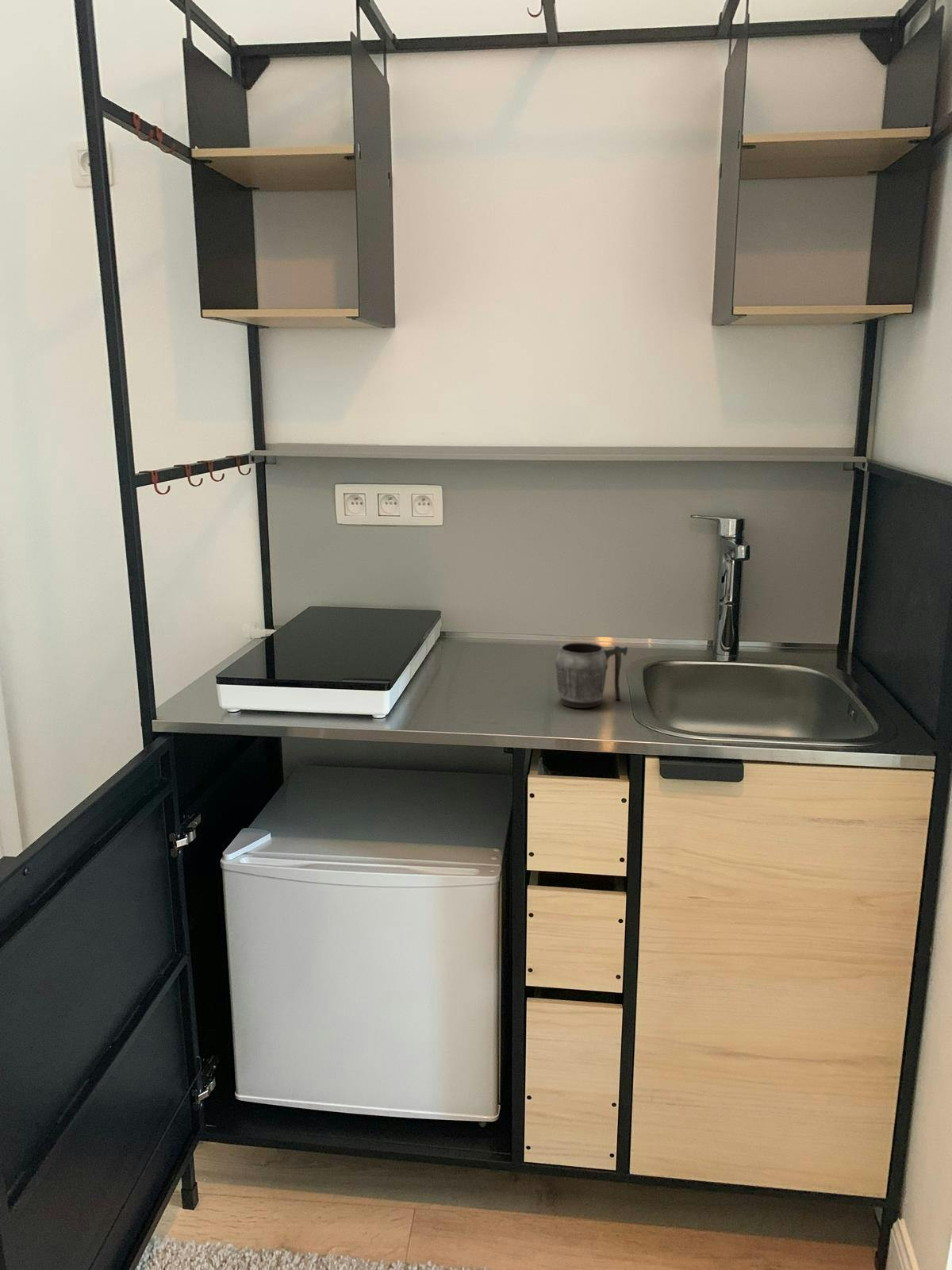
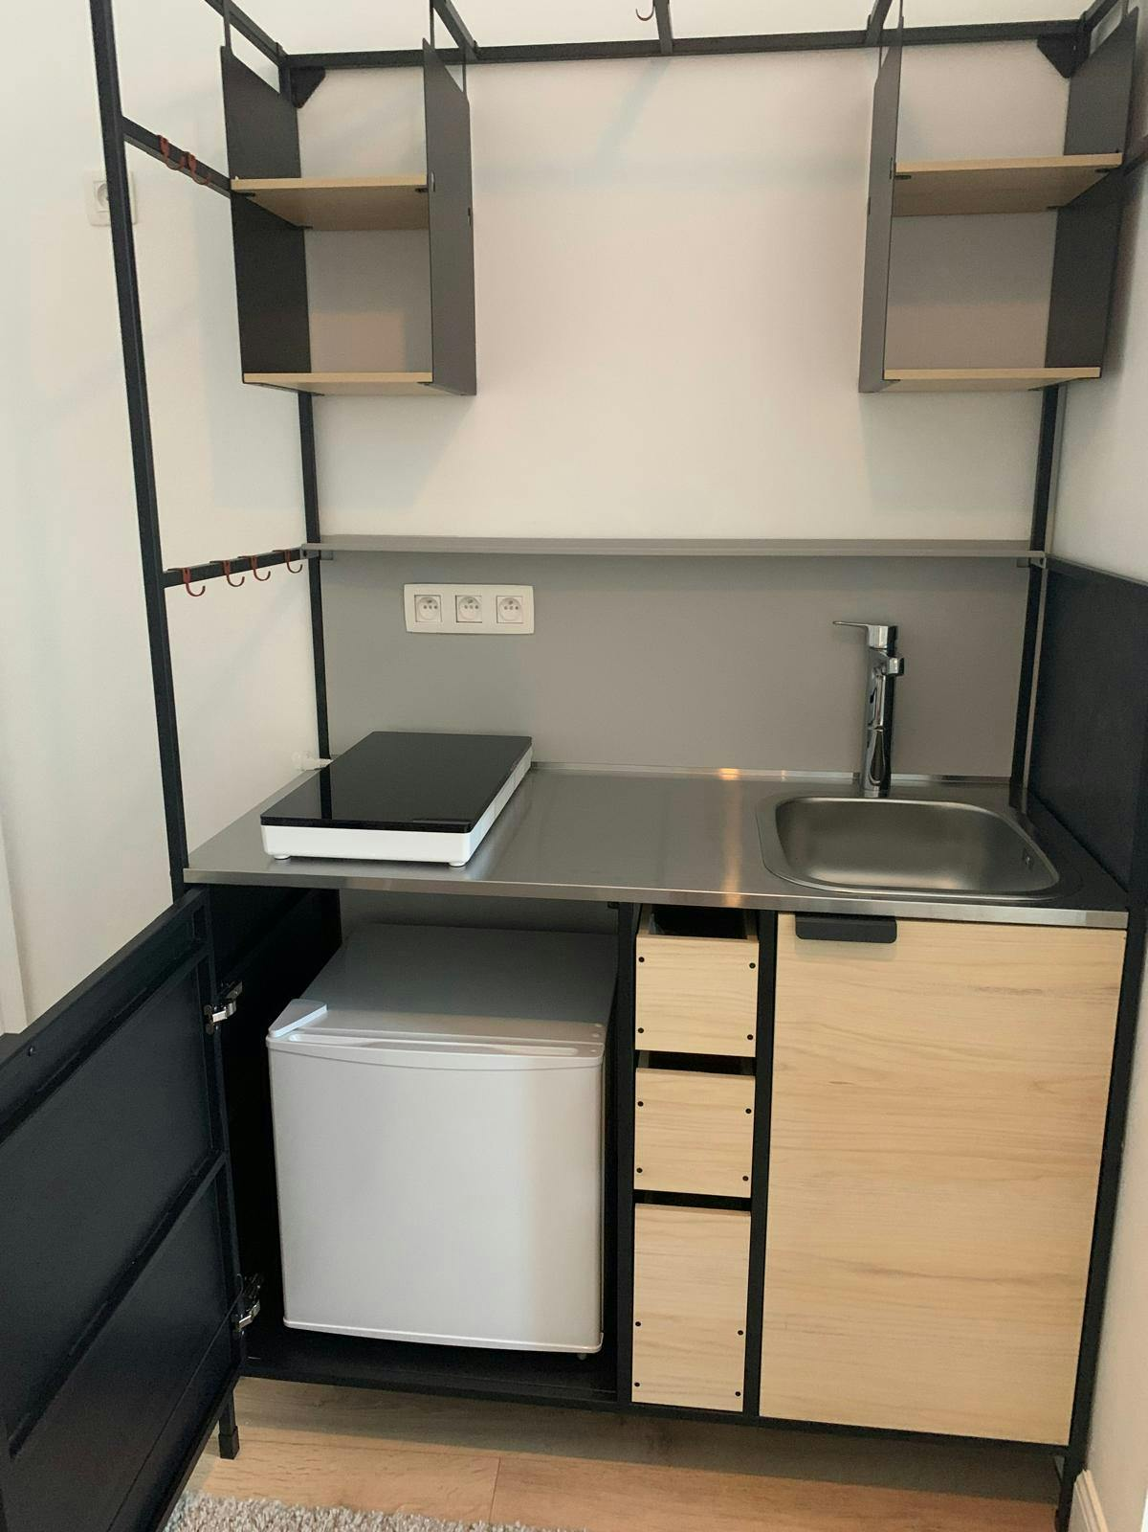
- mug [555,642,628,709]
